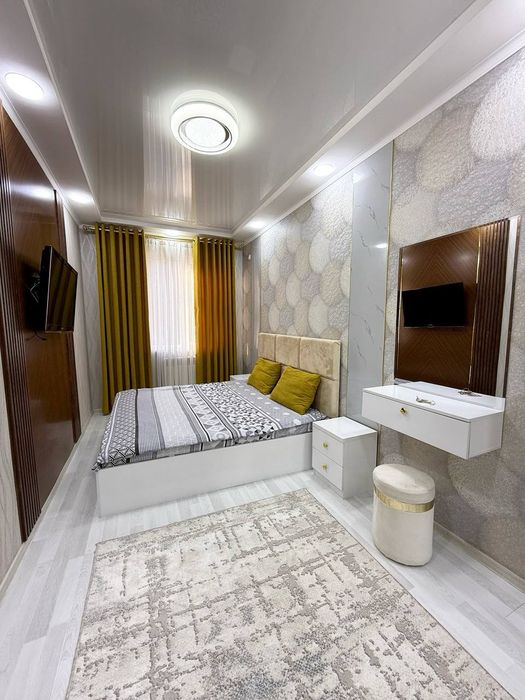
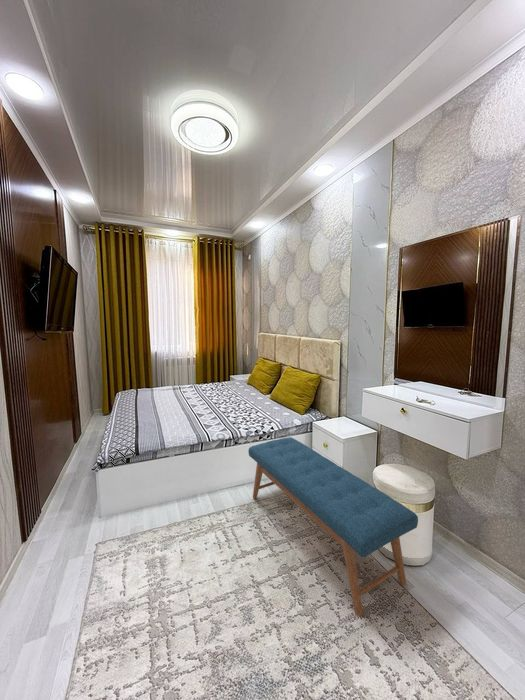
+ bench [247,436,419,617]
